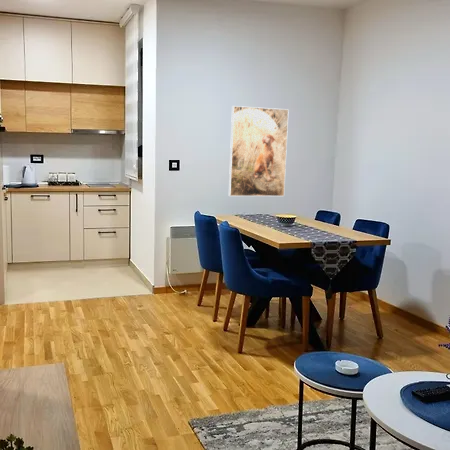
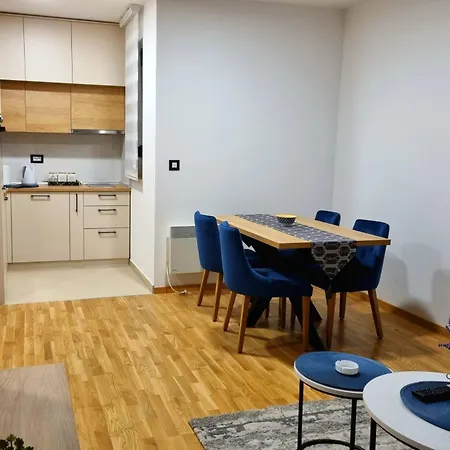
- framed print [228,105,290,197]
